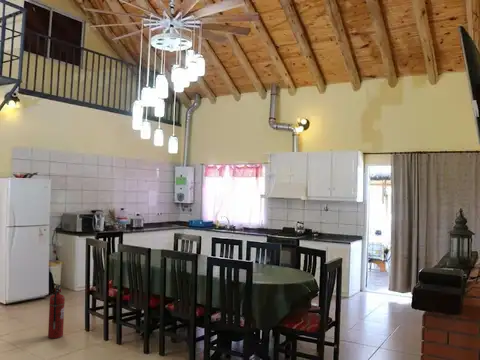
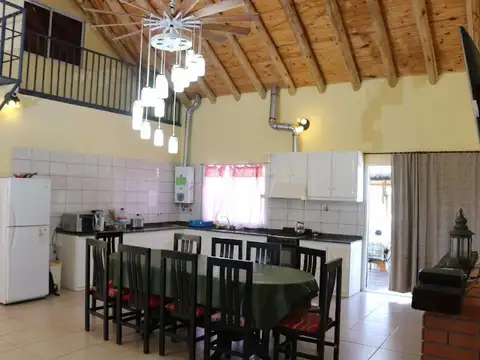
- fire extinguisher [47,284,66,339]
